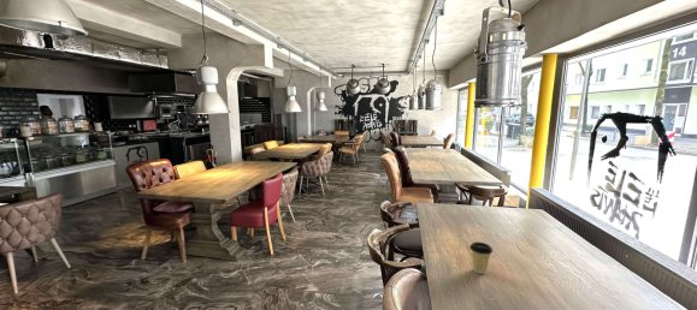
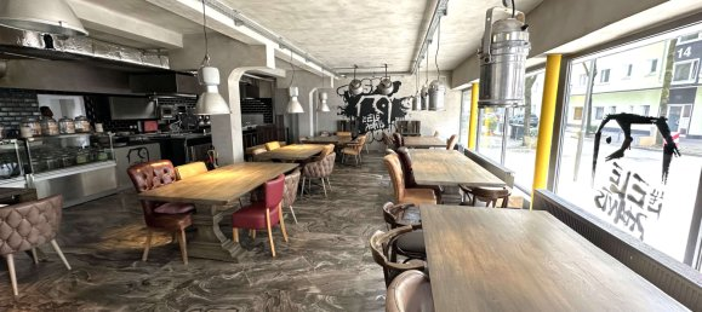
- coffee cup [468,242,494,275]
